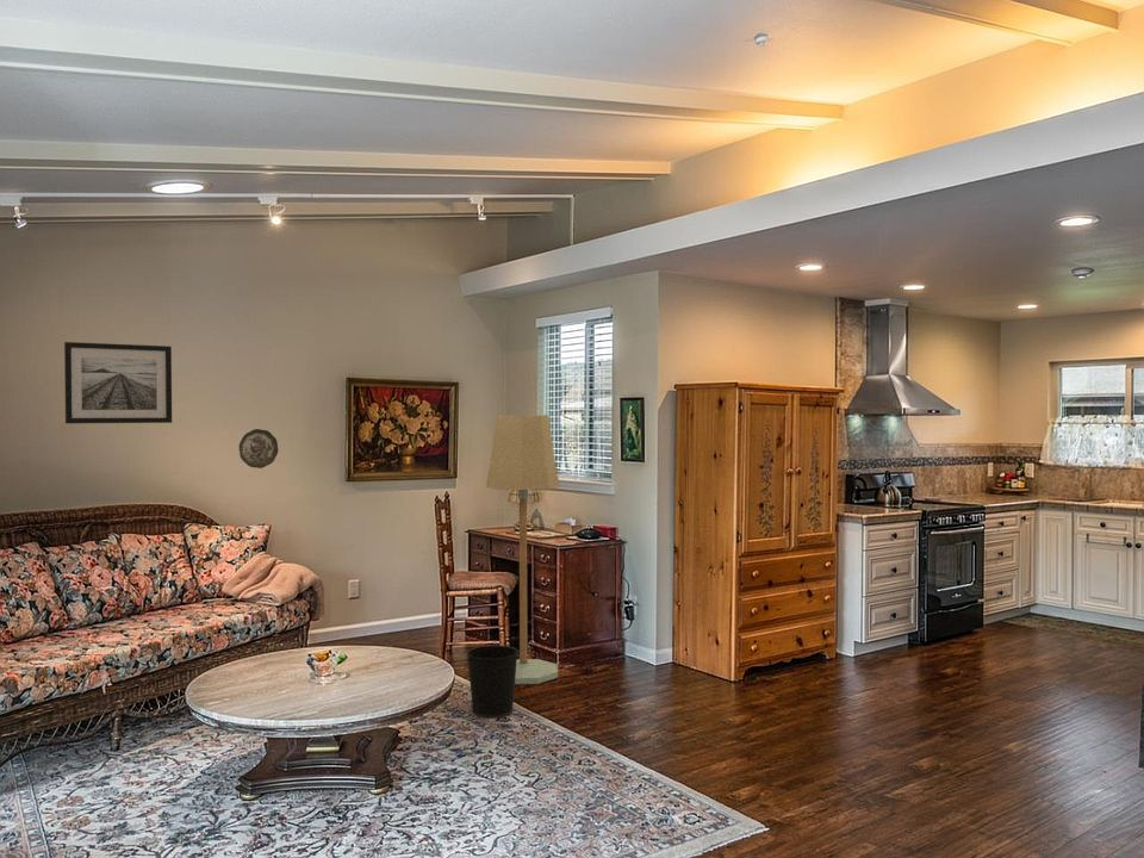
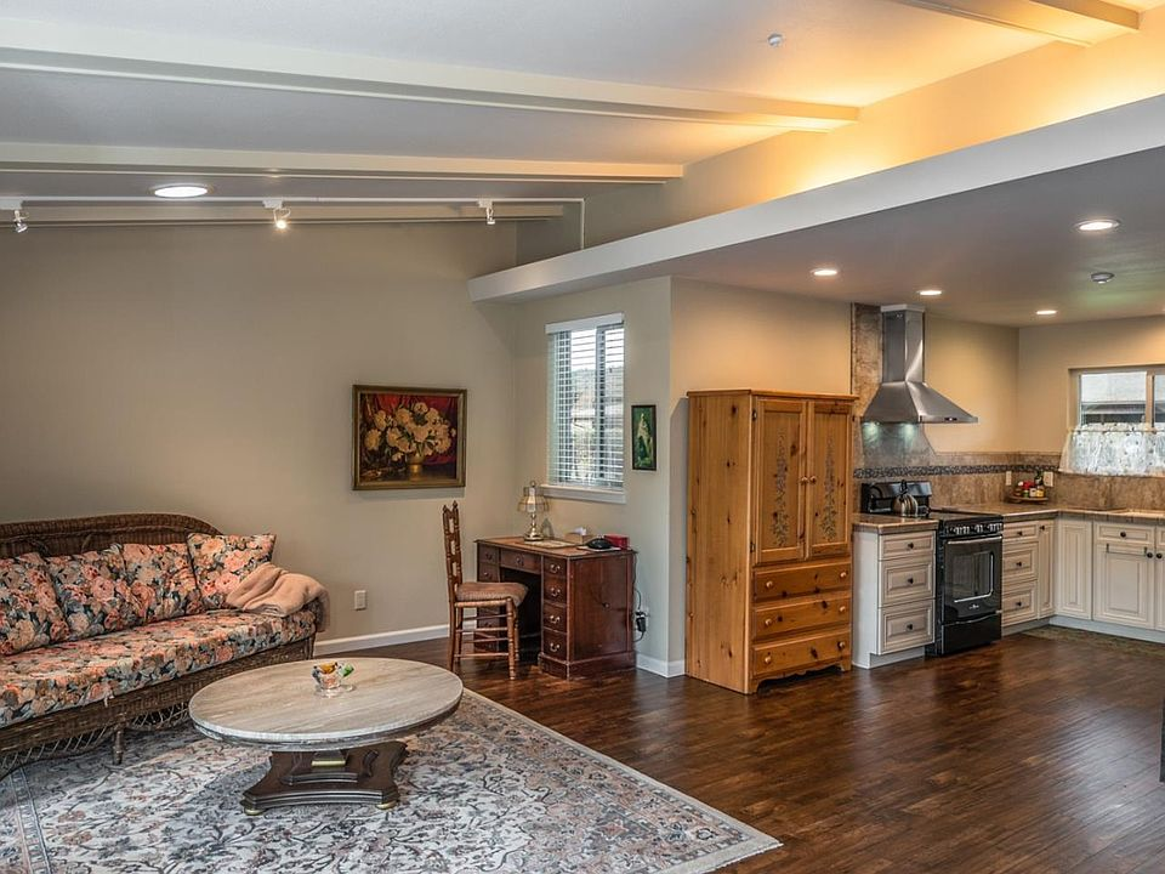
- wall art [63,341,173,424]
- floor lamp [485,415,561,685]
- decorative plate [238,428,280,470]
- wastebasket [466,645,520,719]
